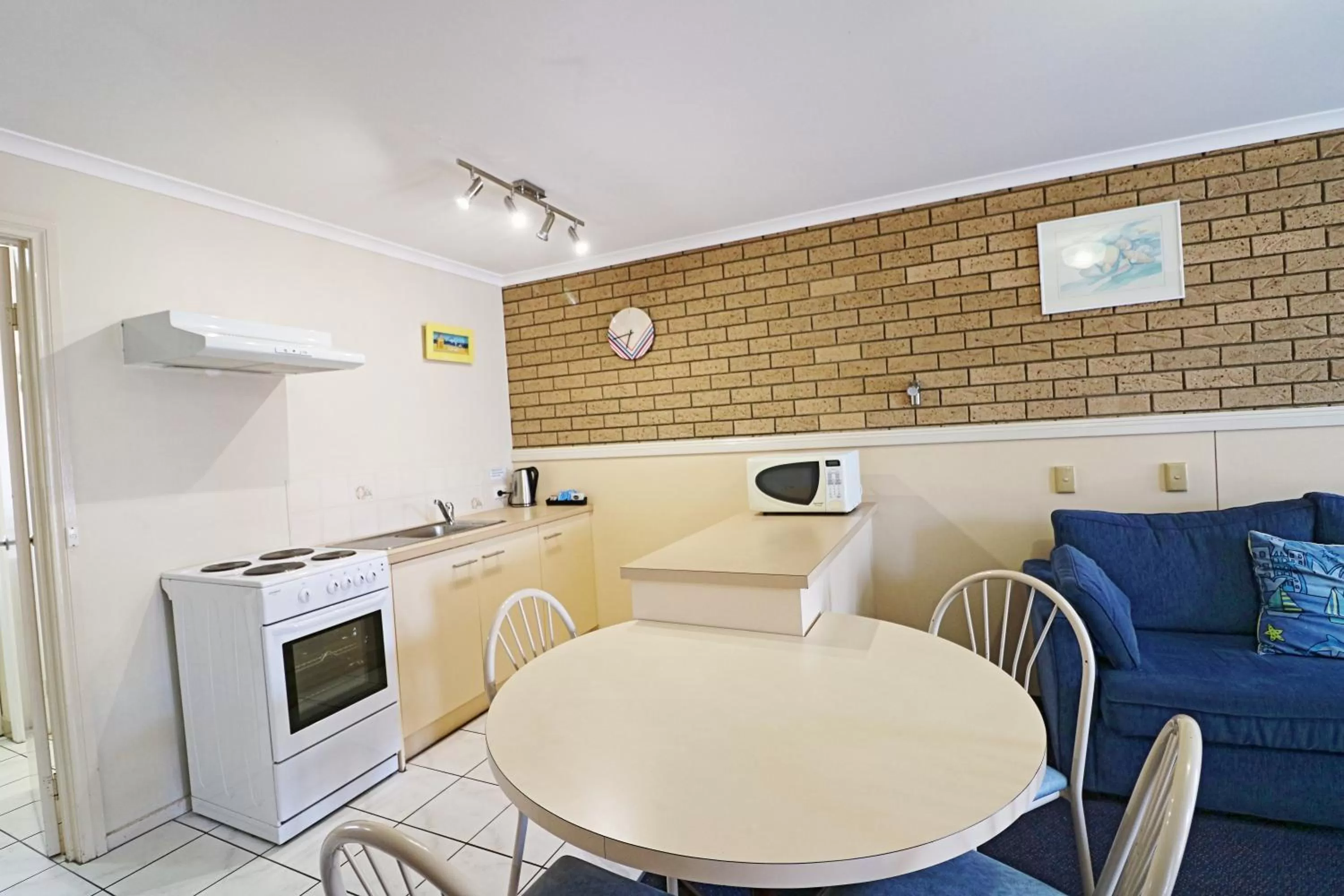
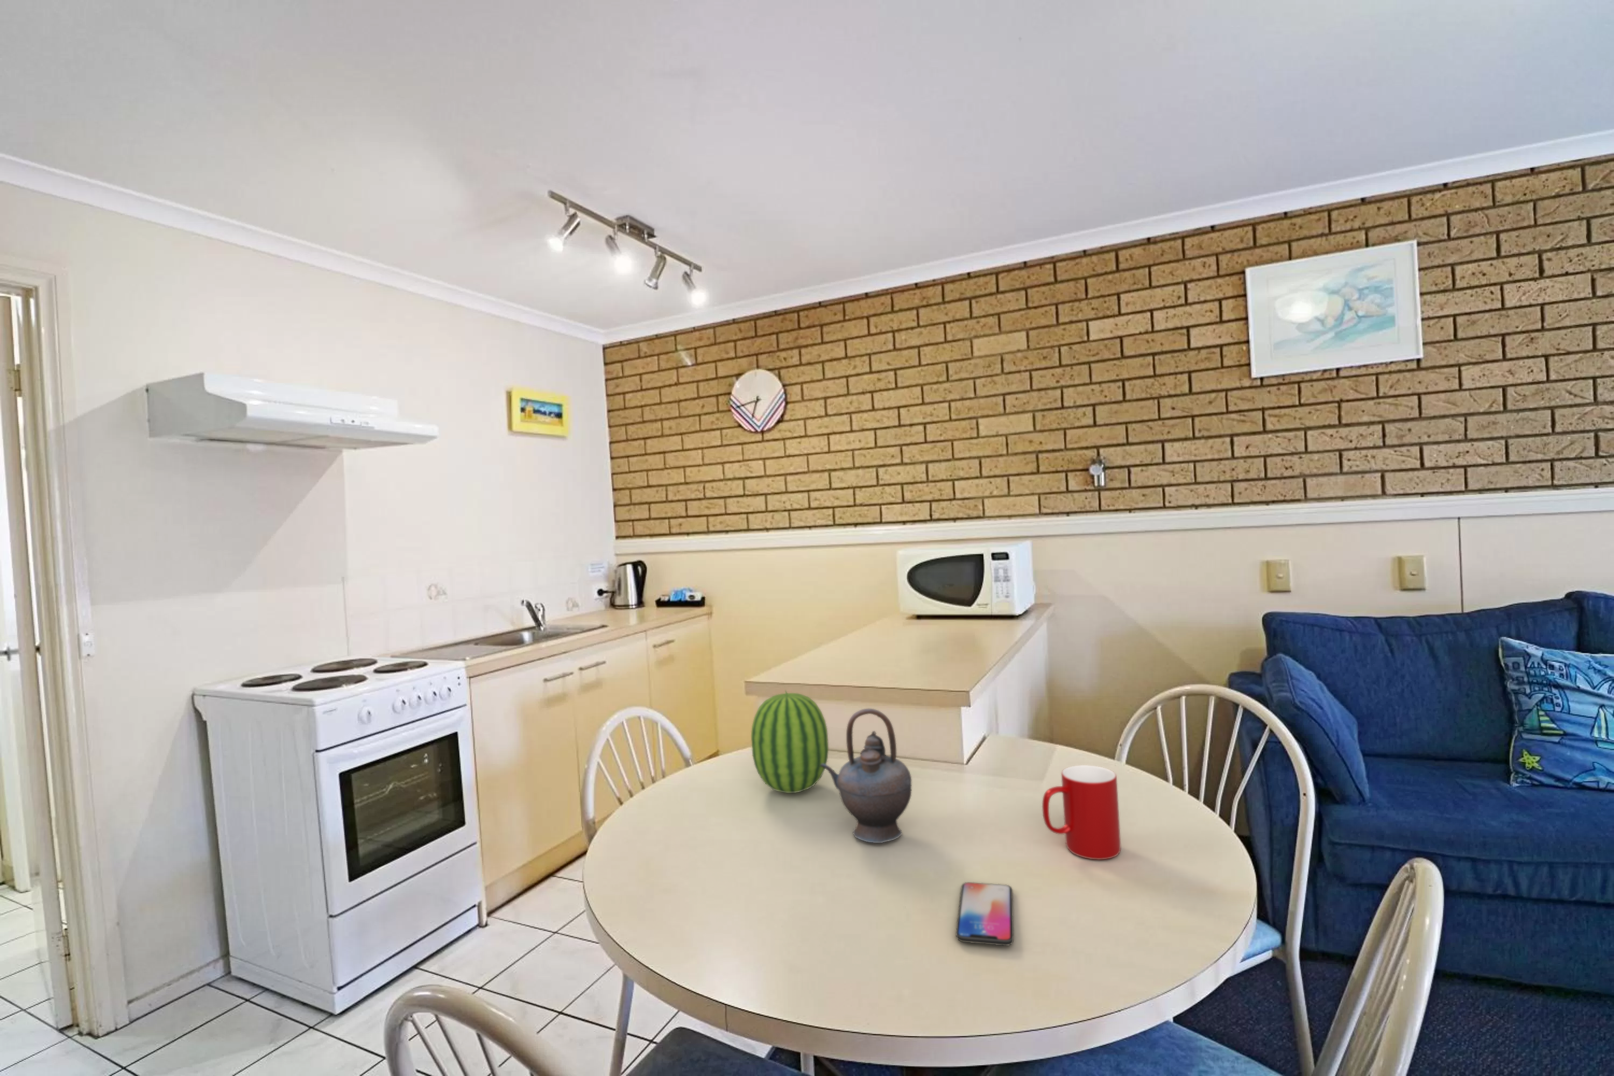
+ teapot [820,709,911,843]
+ cup [1041,765,1122,860]
+ smartphone [955,881,1014,946]
+ fruit [751,689,829,794]
